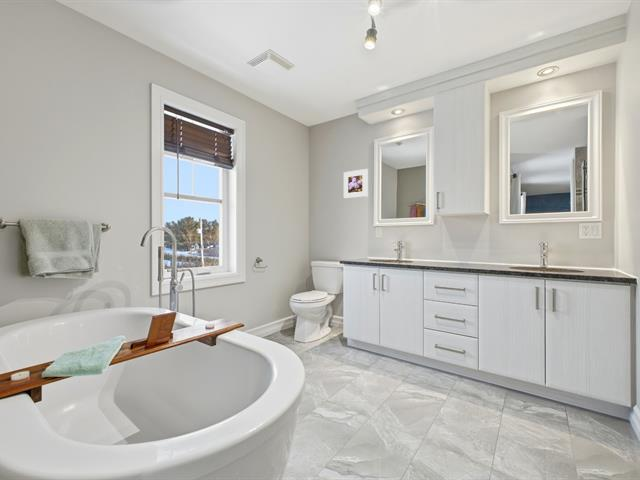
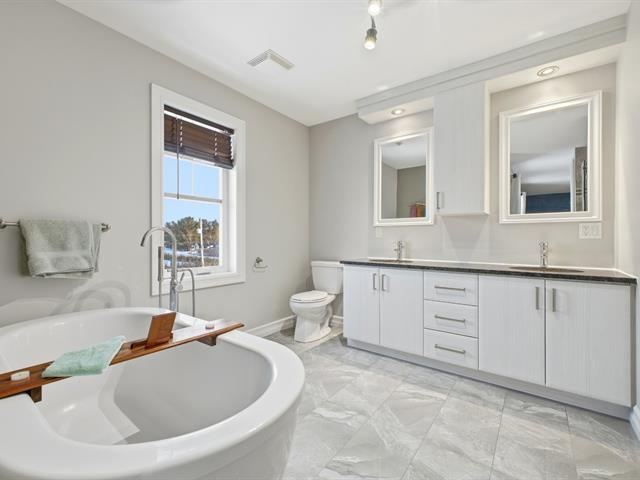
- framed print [343,168,369,199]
